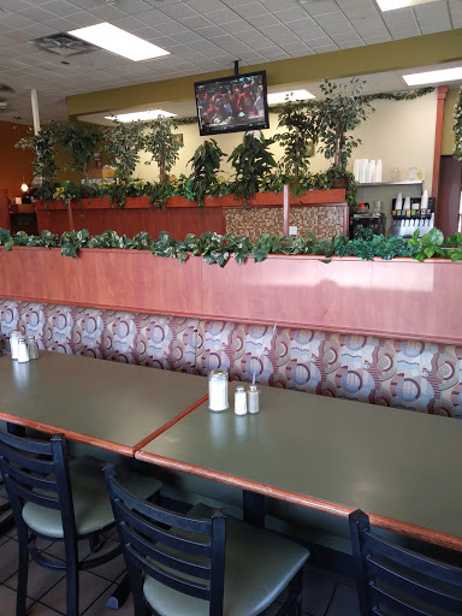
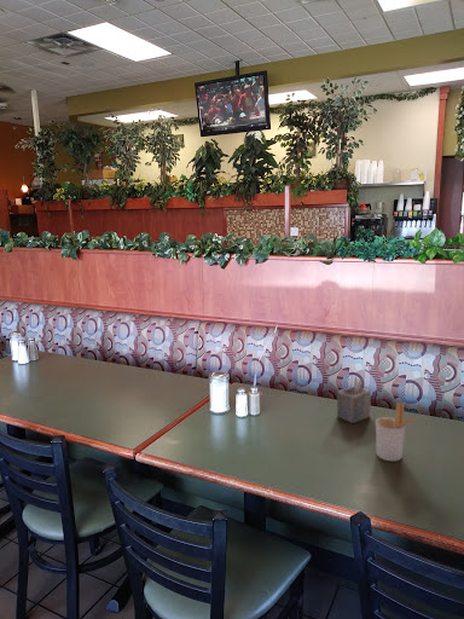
+ utensil holder [375,401,422,462]
+ napkin holder [336,376,372,424]
